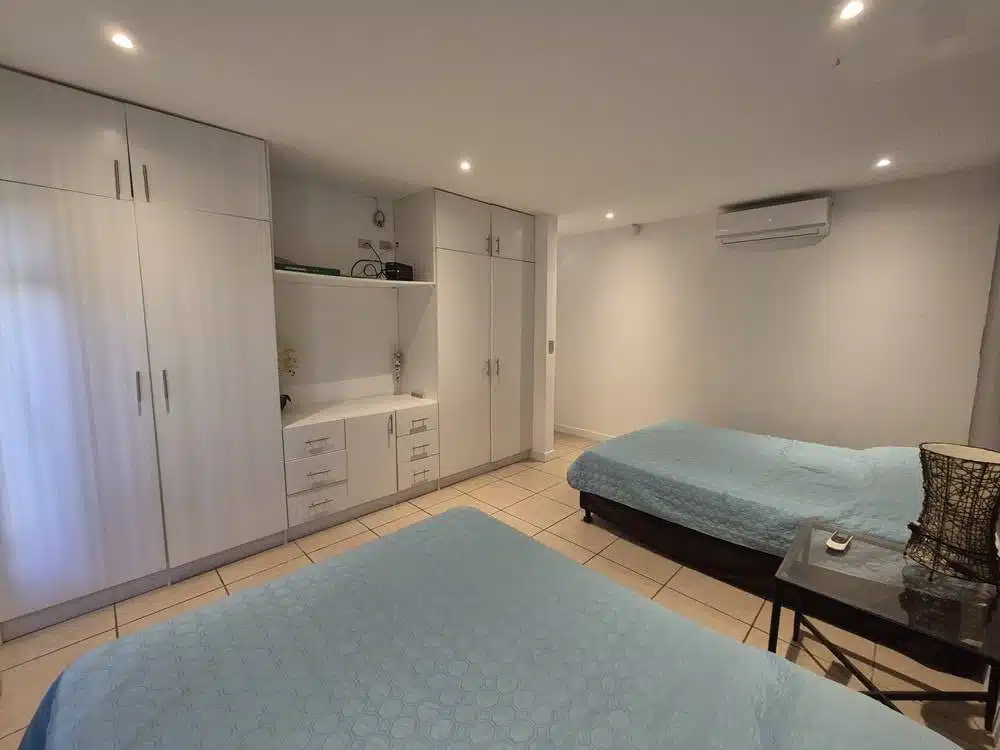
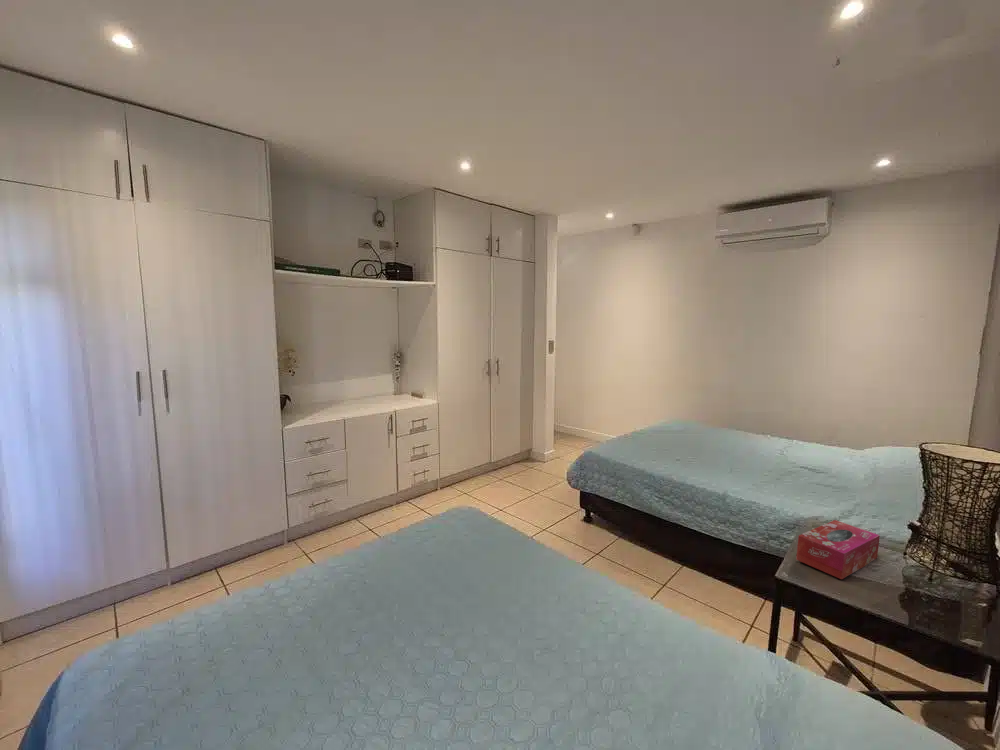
+ tissue box [795,519,881,580]
